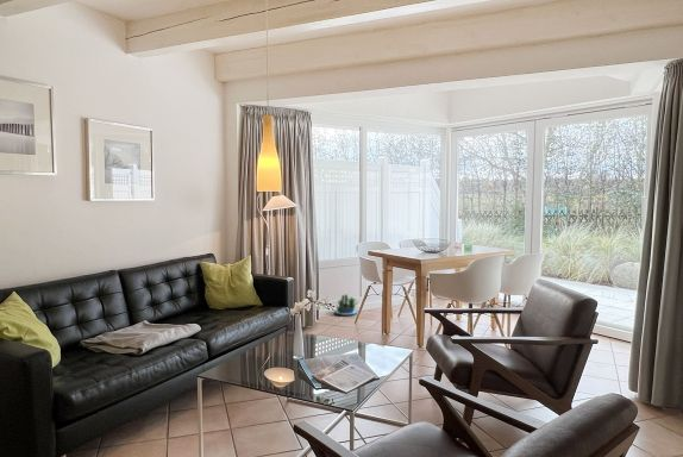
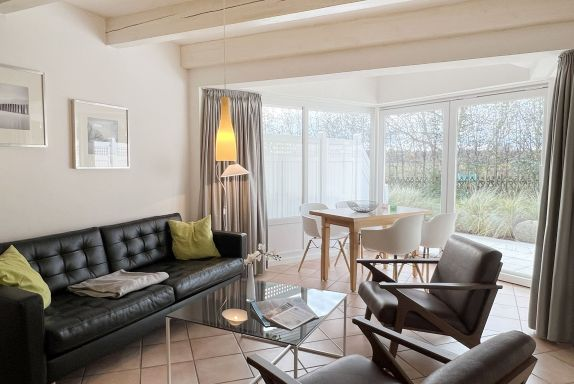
- potted plant [333,293,359,317]
